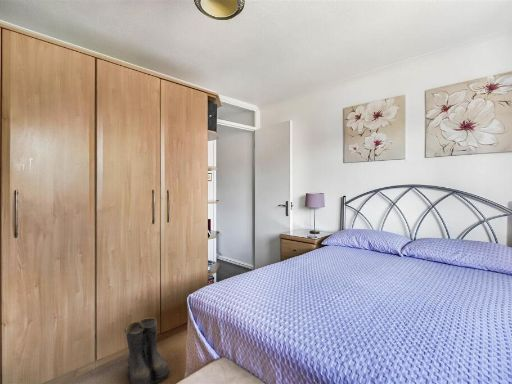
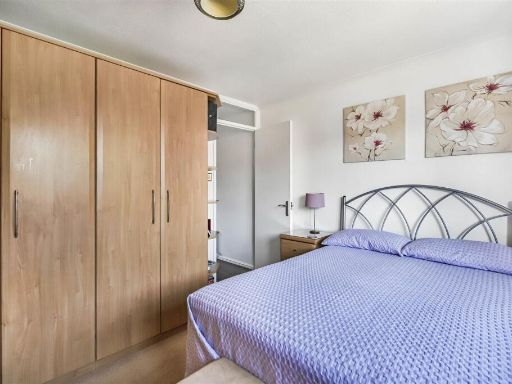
- boots [124,317,172,384]
